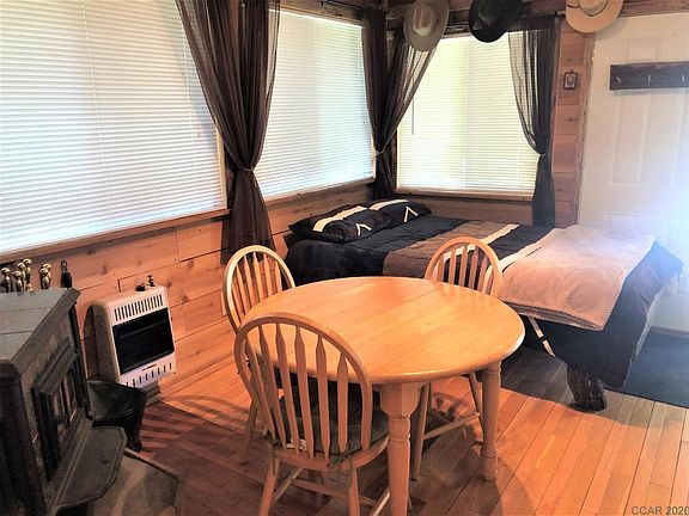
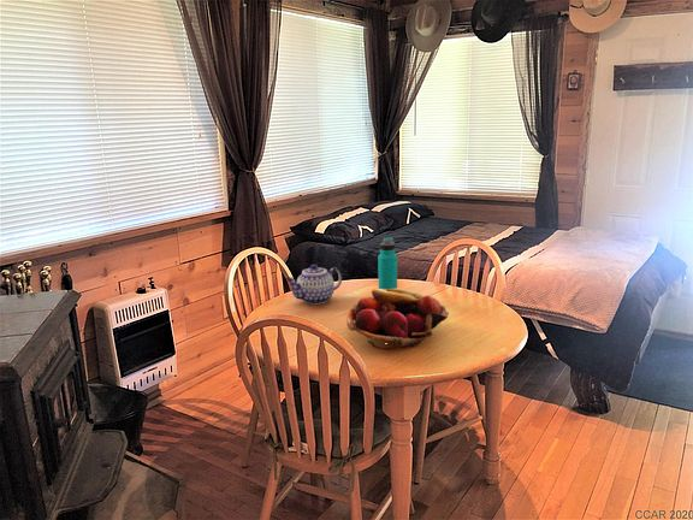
+ teapot [285,262,343,306]
+ water bottle [377,236,398,289]
+ fruit basket [345,288,450,350]
